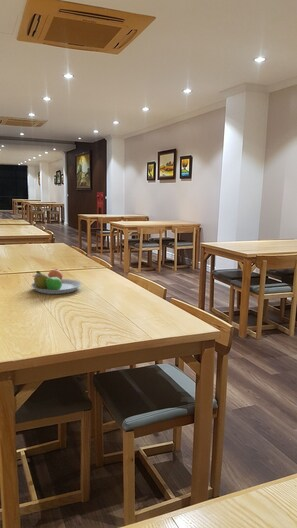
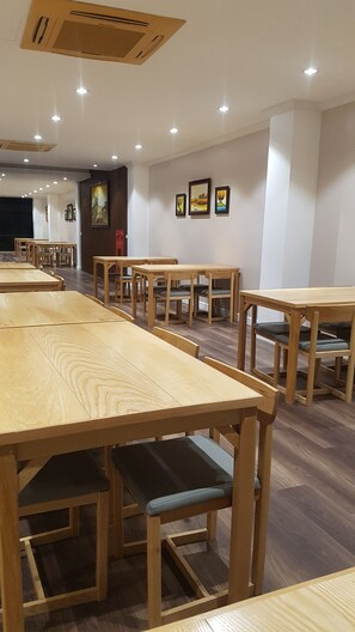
- fruit bowl [30,268,83,295]
